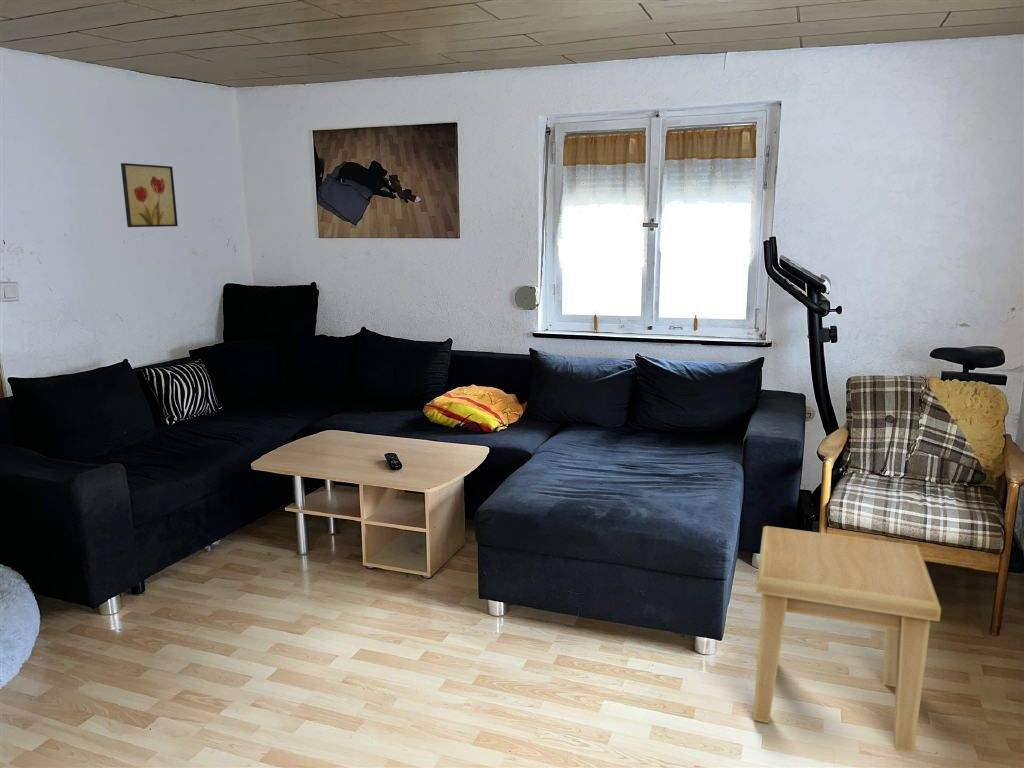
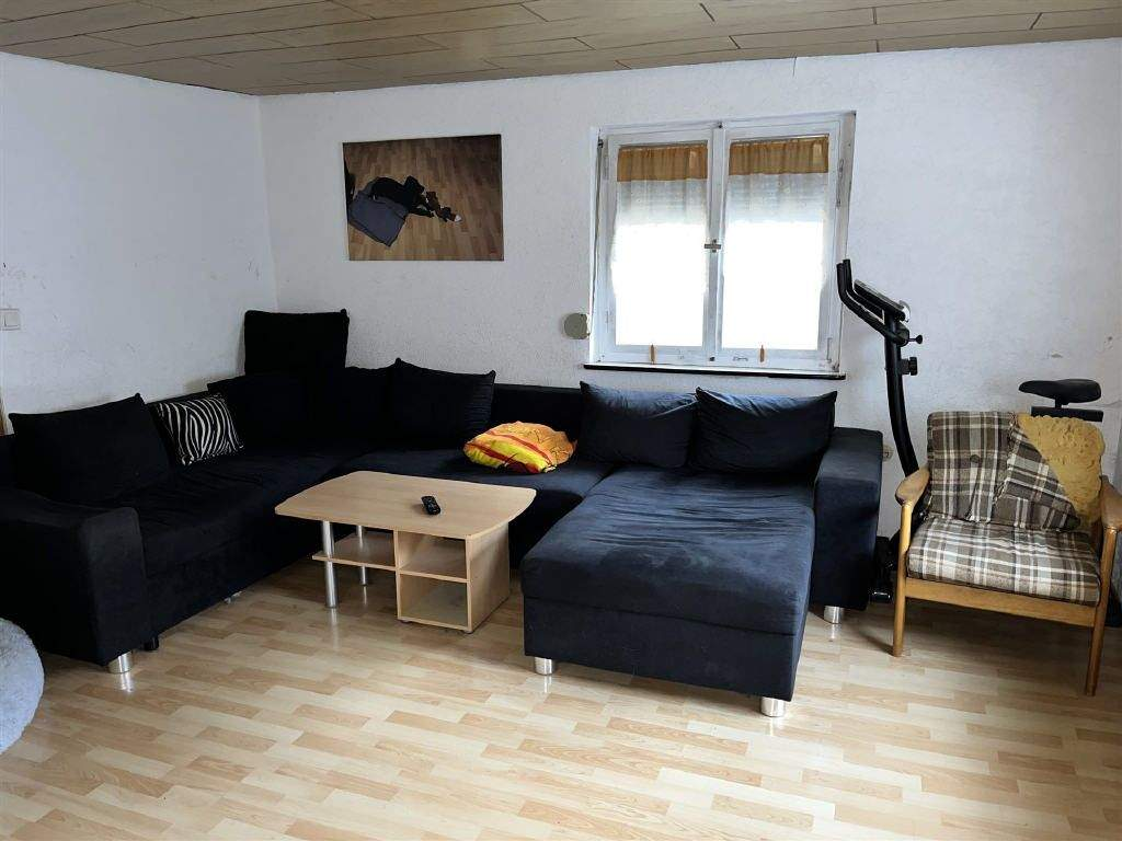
- side table [752,525,942,754]
- wall art [120,162,179,228]
